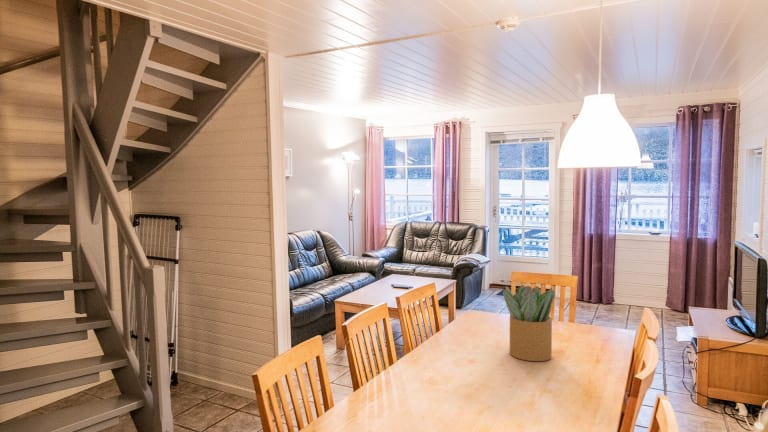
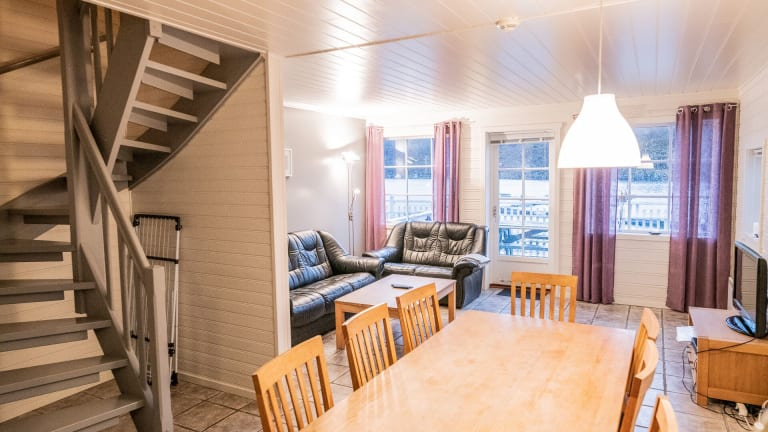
- potted plant [502,284,556,362]
